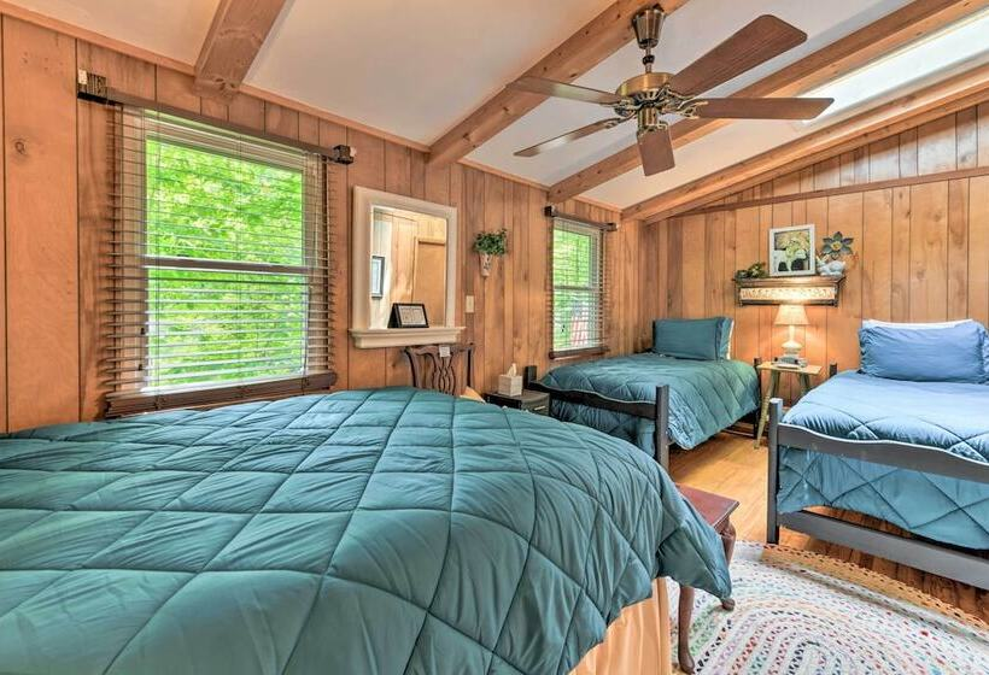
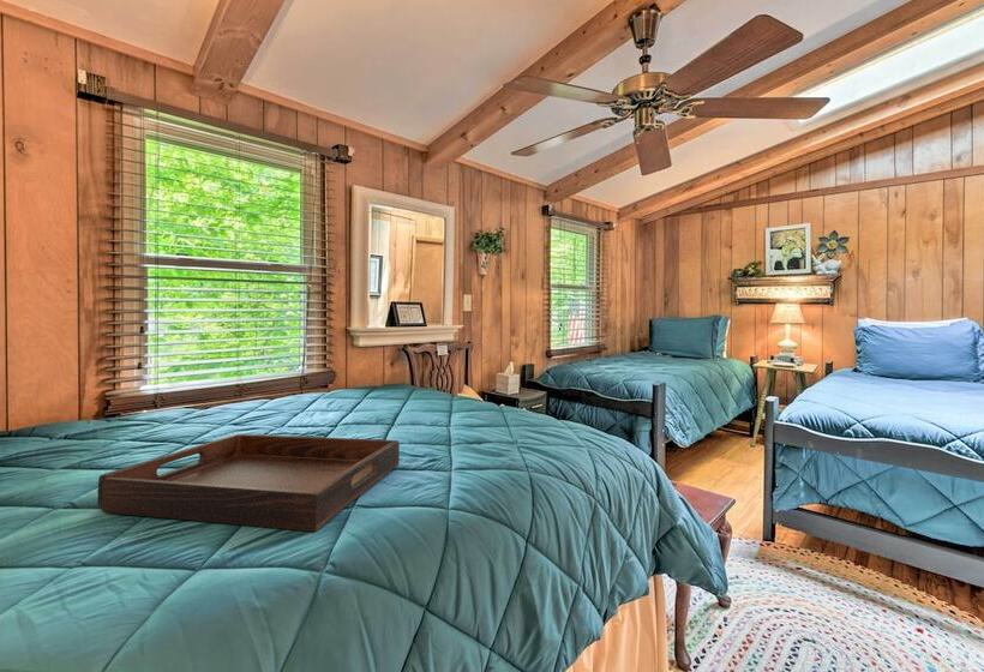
+ serving tray [96,433,401,533]
